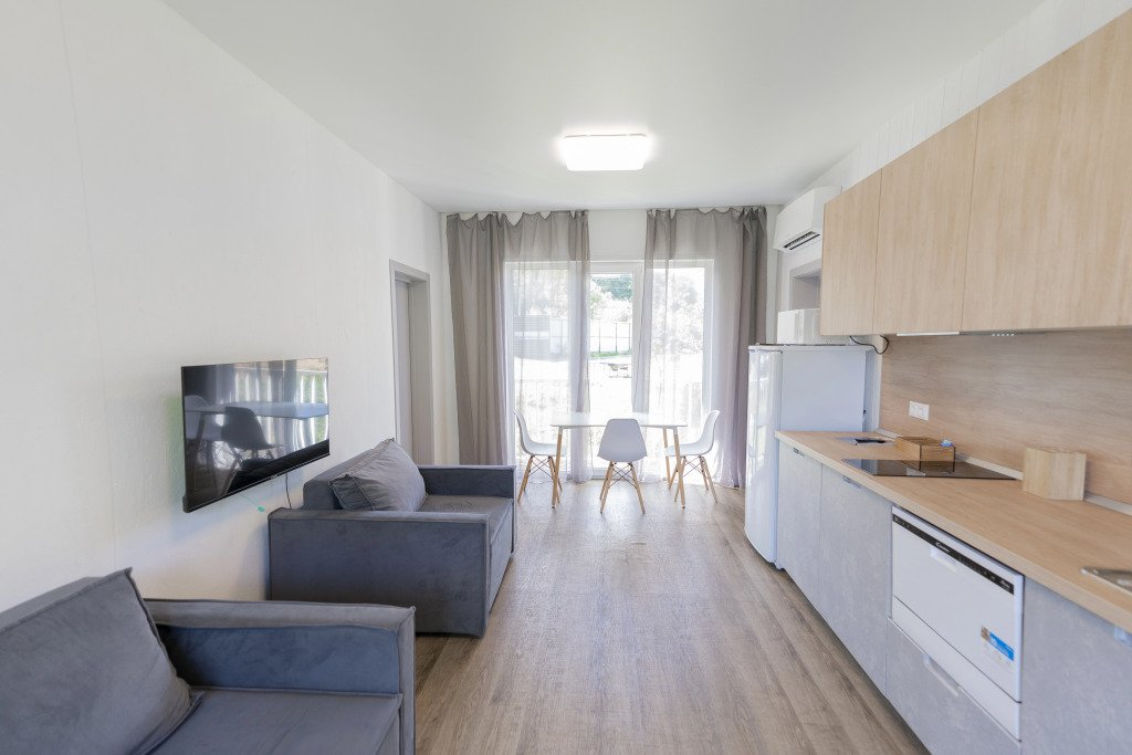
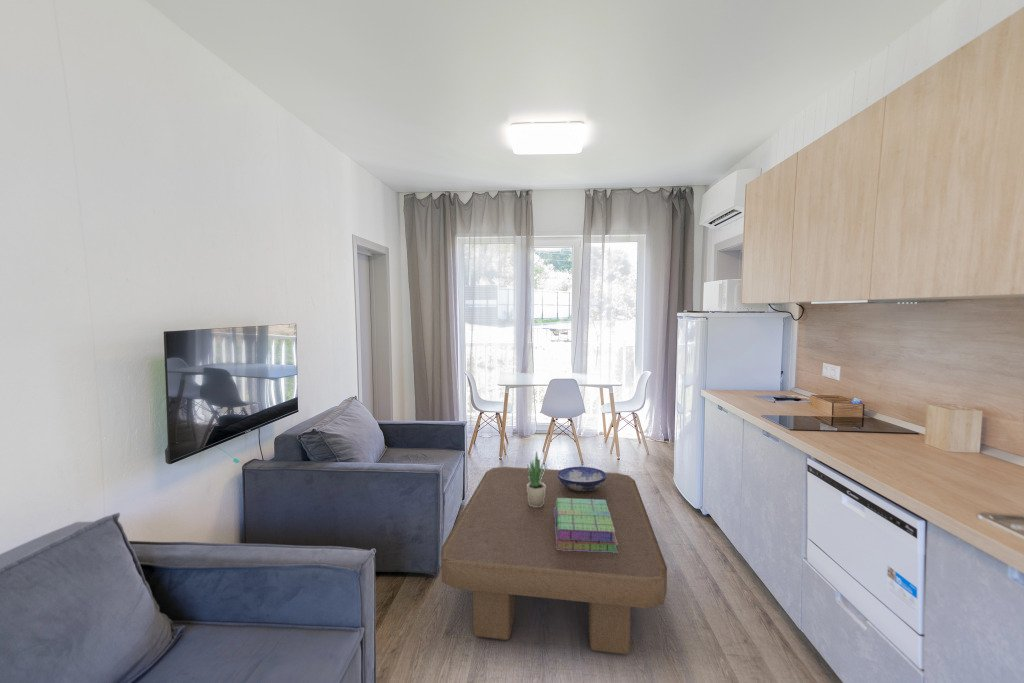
+ ceramic bowl [557,466,607,491]
+ potted plant [526,450,547,507]
+ stack of books [554,498,618,553]
+ coffee table [440,466,668,656]
